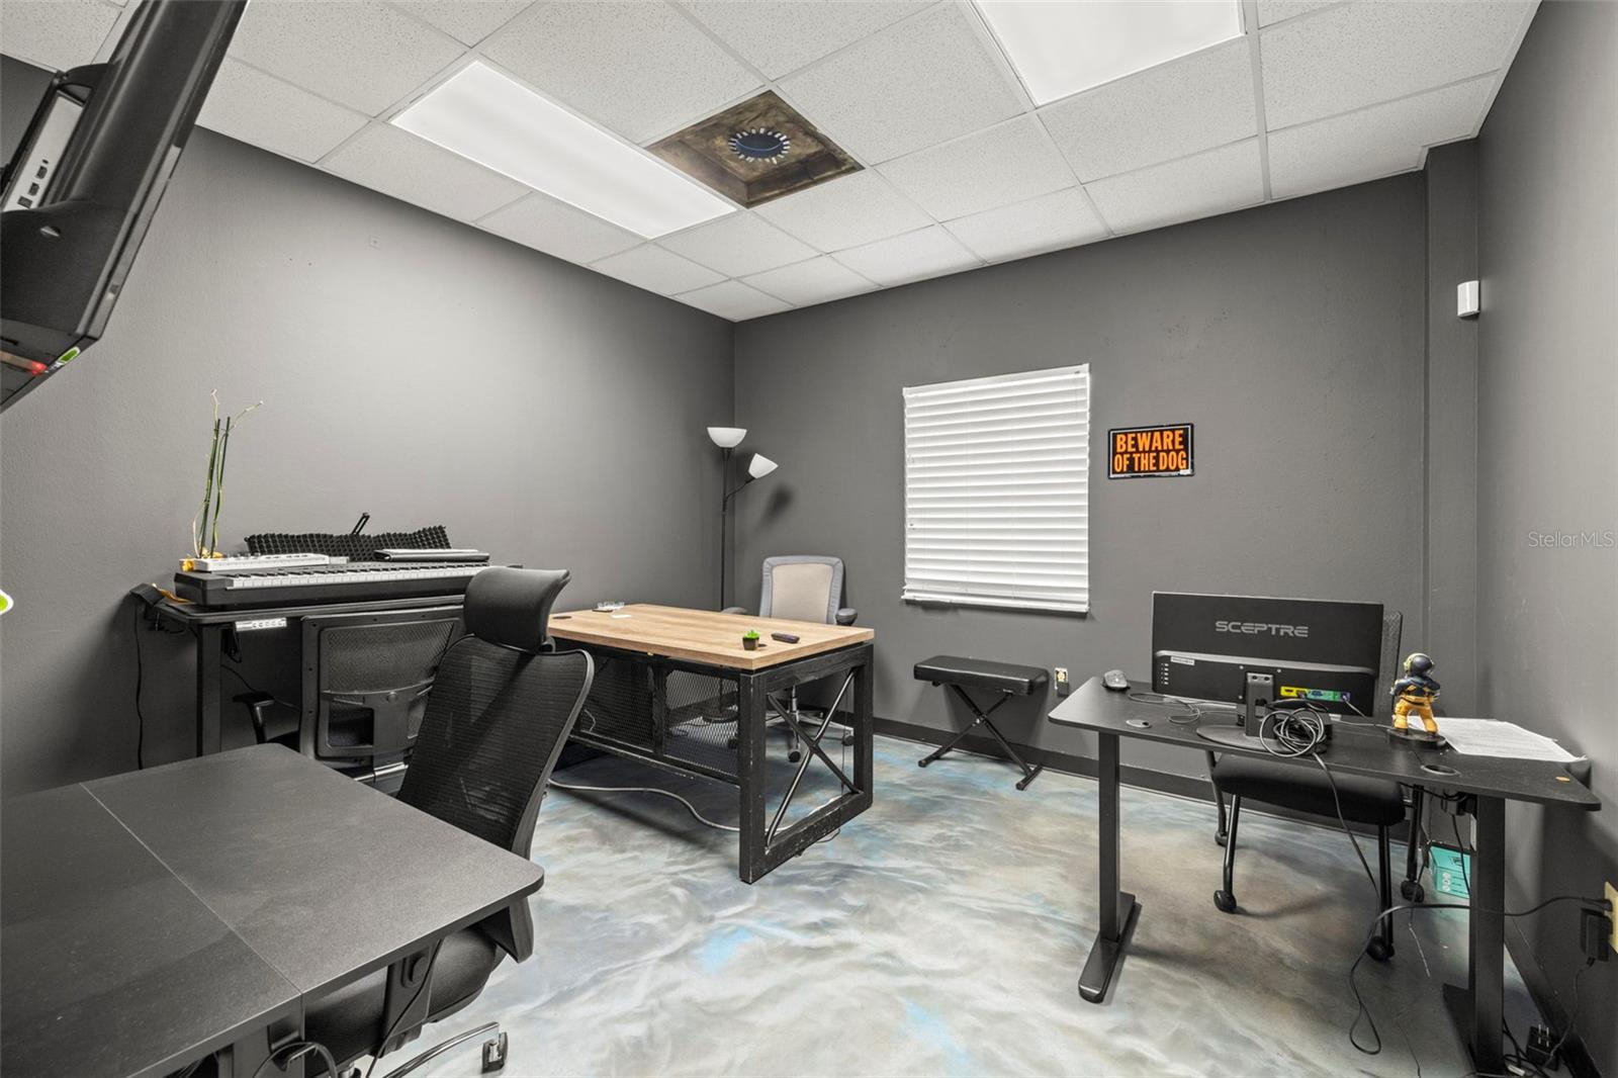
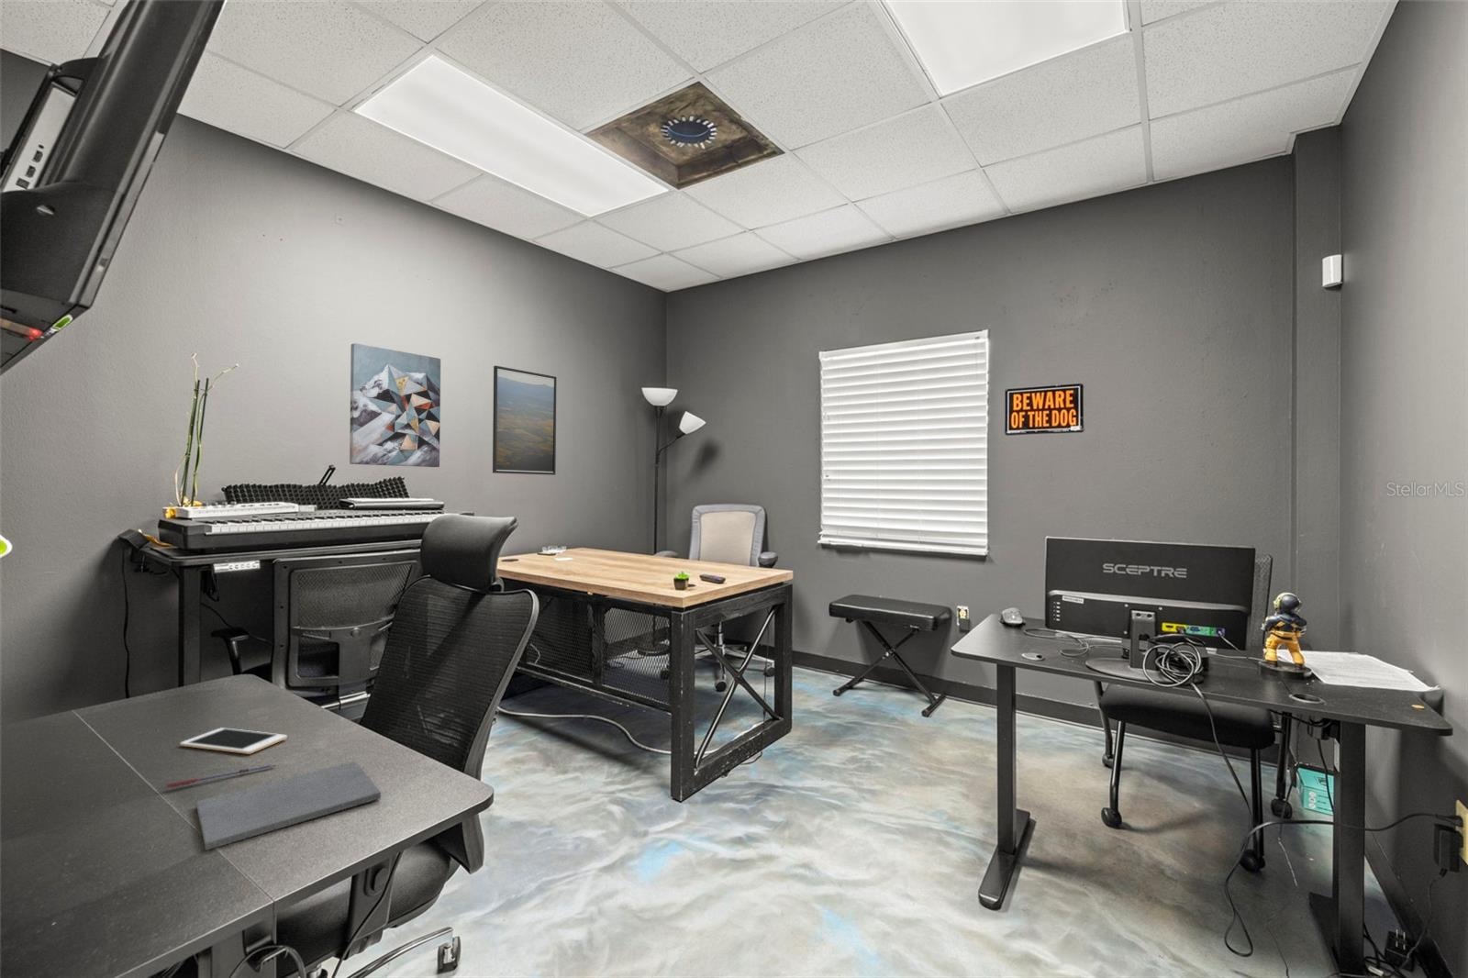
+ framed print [492,366,558,476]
+ wall art [348,343,441,468]
+ notepad [195,761,382,851]
+ cell phone [179,727,288,755]
+ pen [166,763,276,789]
